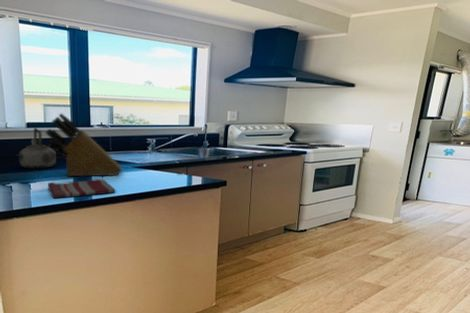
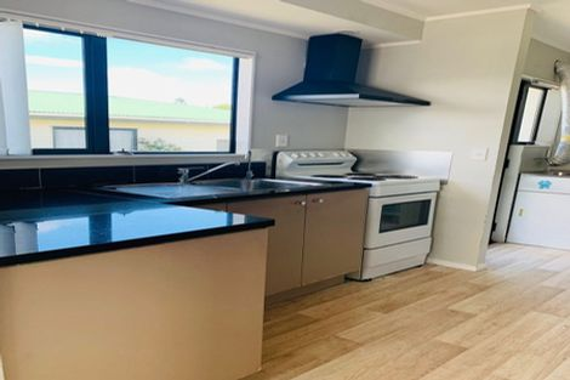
- knife block [44,112,123,177]
- kettle [18,127,57,170]
- dish towel [47,178,117,199]
